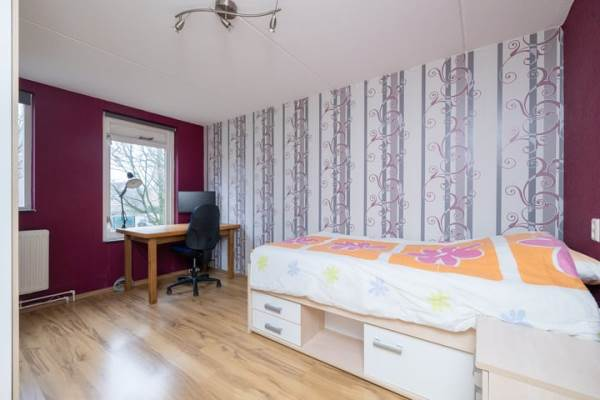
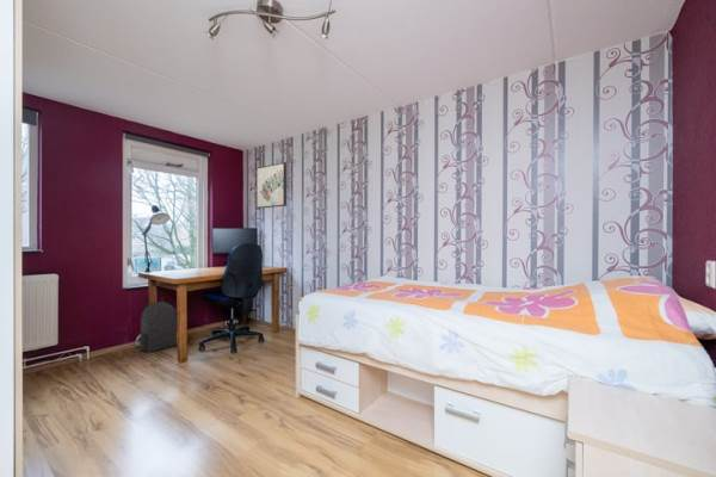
+ wall art [255,161,288,209]
+ backpack [138,301,178,353]
